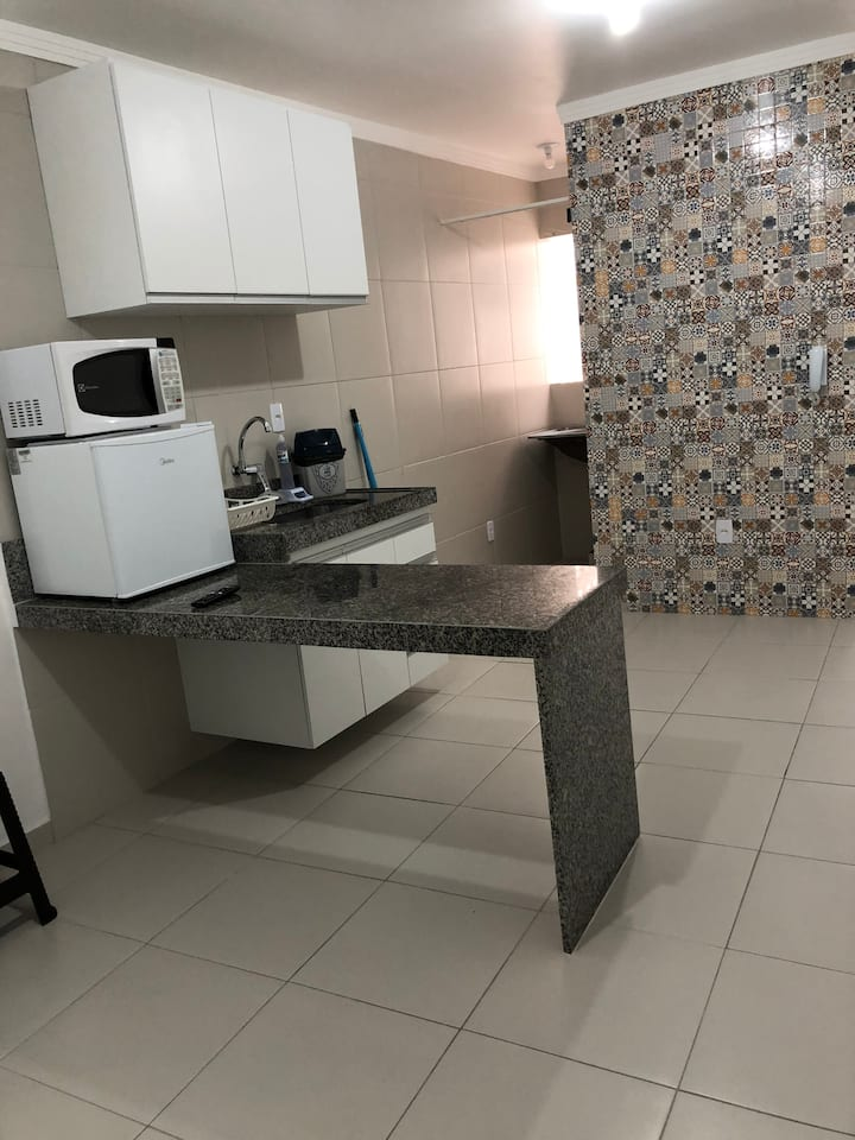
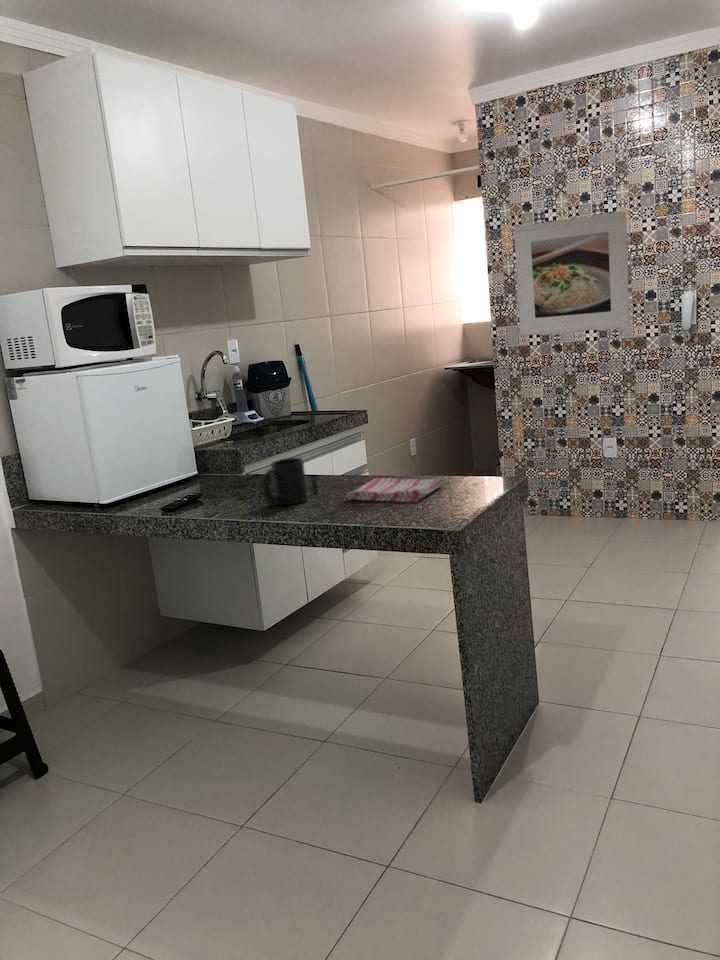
+ dish towel [345,477,444,503]
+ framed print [513,210,631,336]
+ mug [262,457,309,506]
